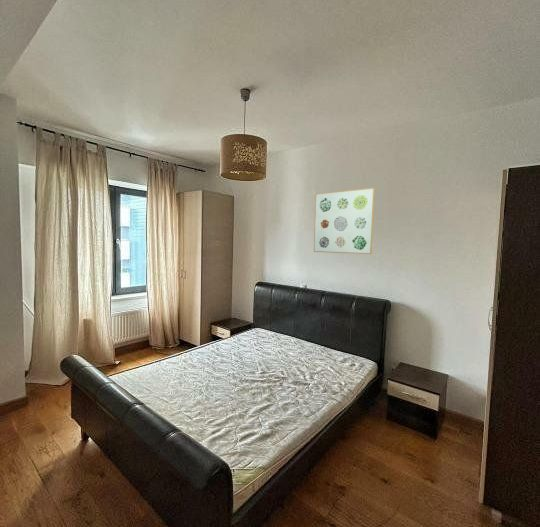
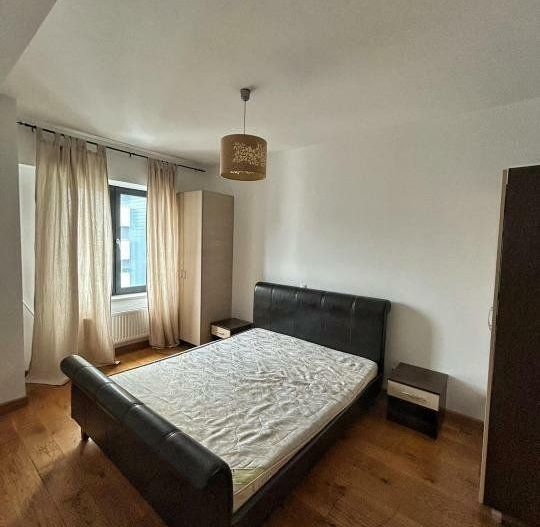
- wall art [313,187,376,255]
